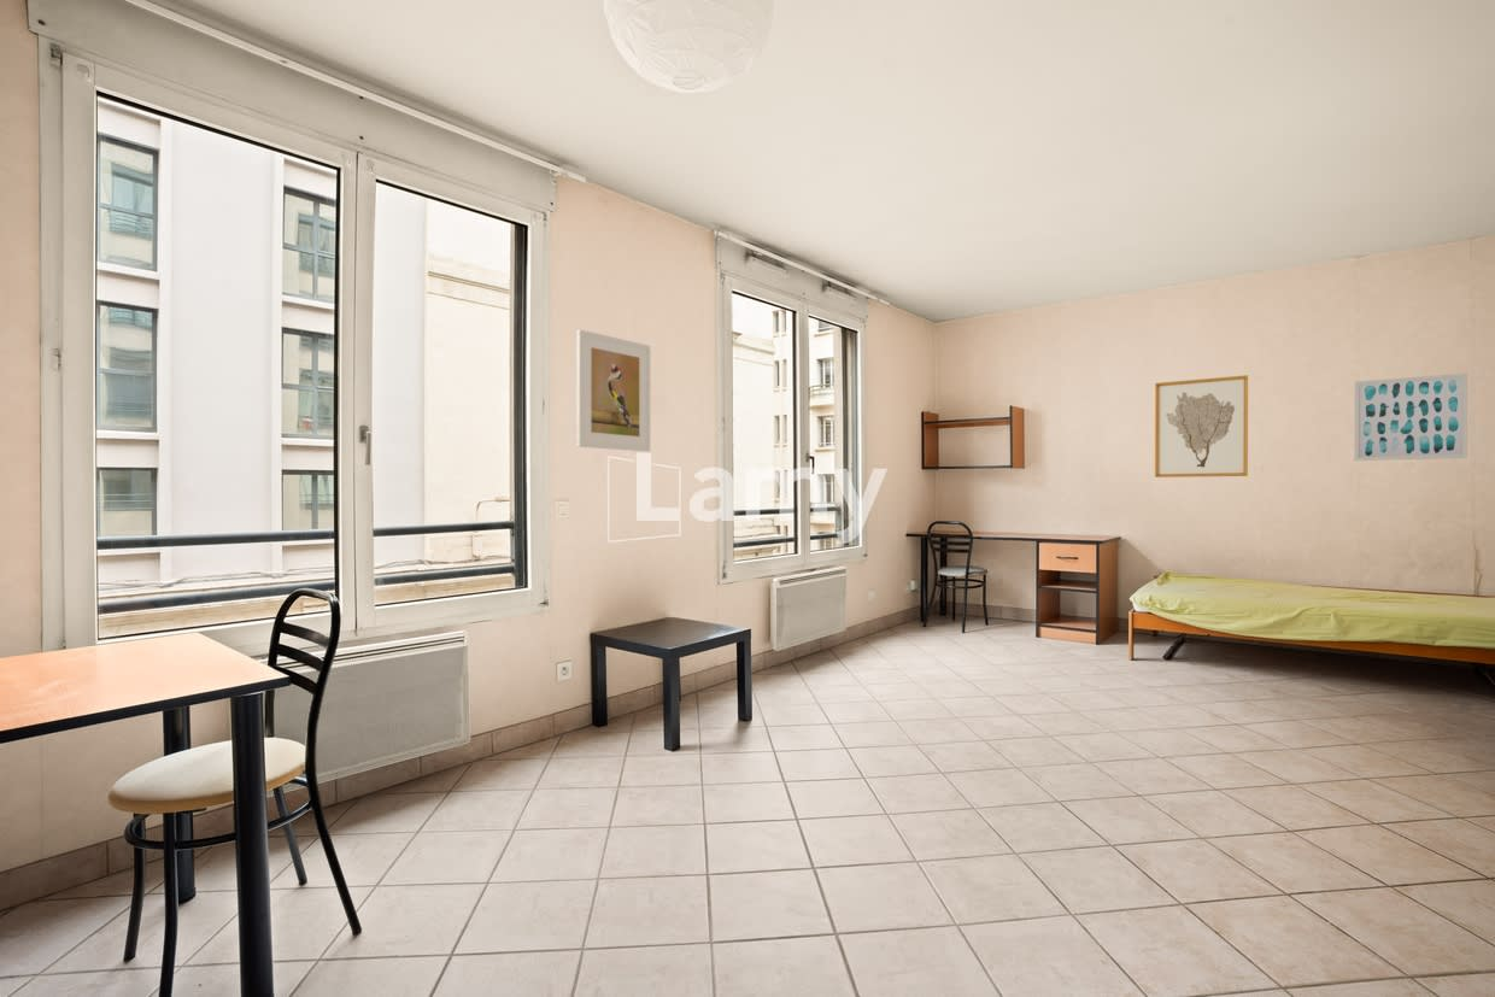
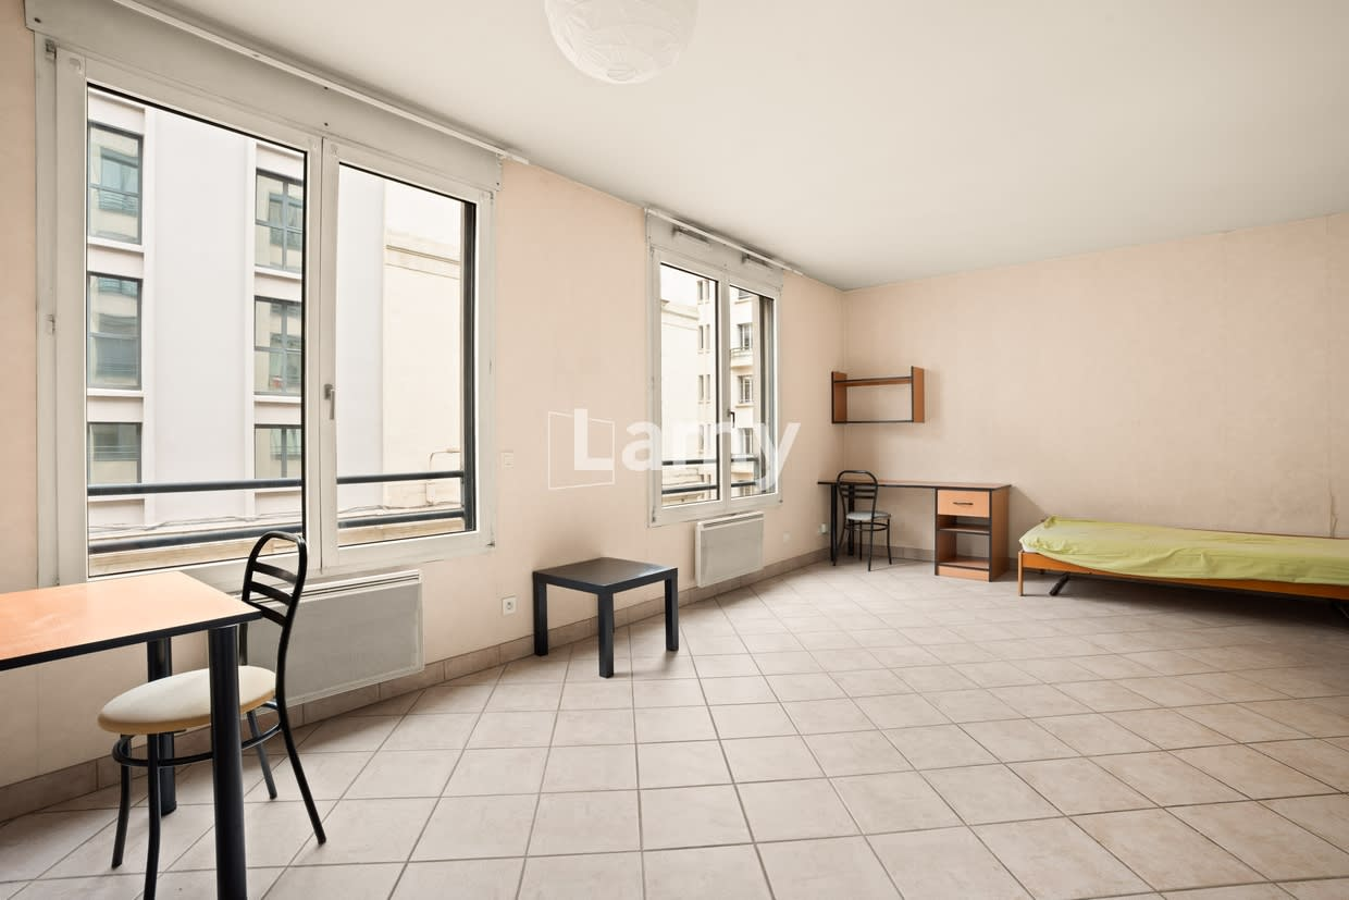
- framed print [576,328,651,452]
- wall art [1353,373,1468,462]
- wall art [1154,374,1249,479]
